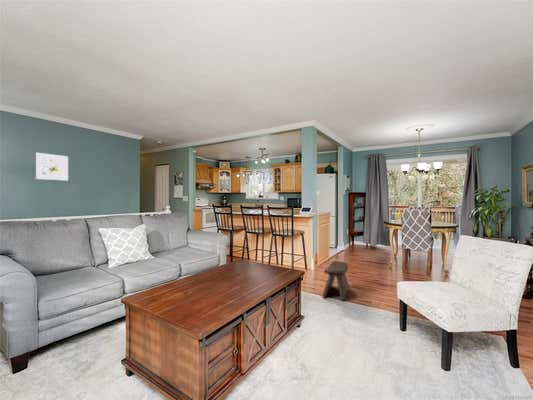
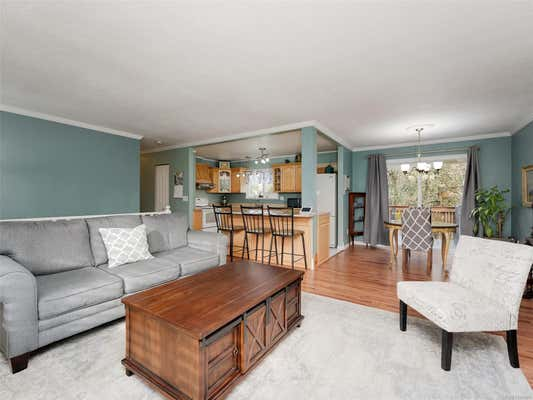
- stool [322,260,350,302]
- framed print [35,152,69,181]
